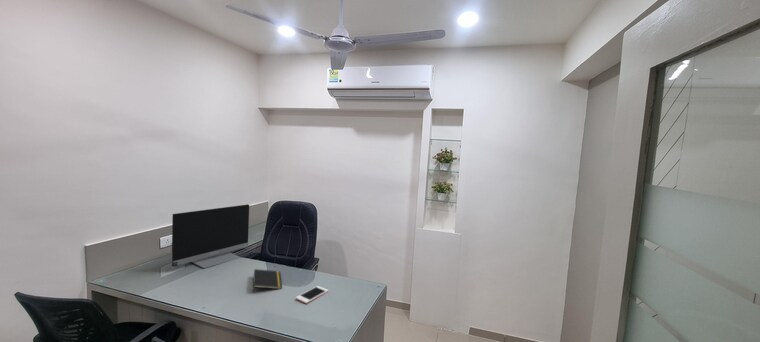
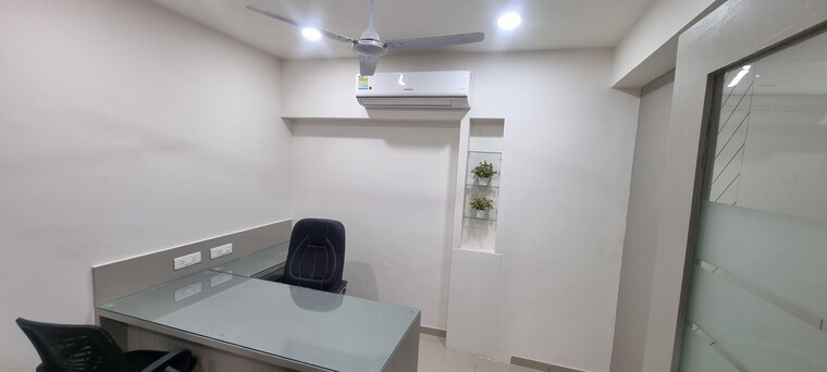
- monitor [171,203,250,269]
- cell phone [295,285,329,305]
- notepad [252,268,283,294]
